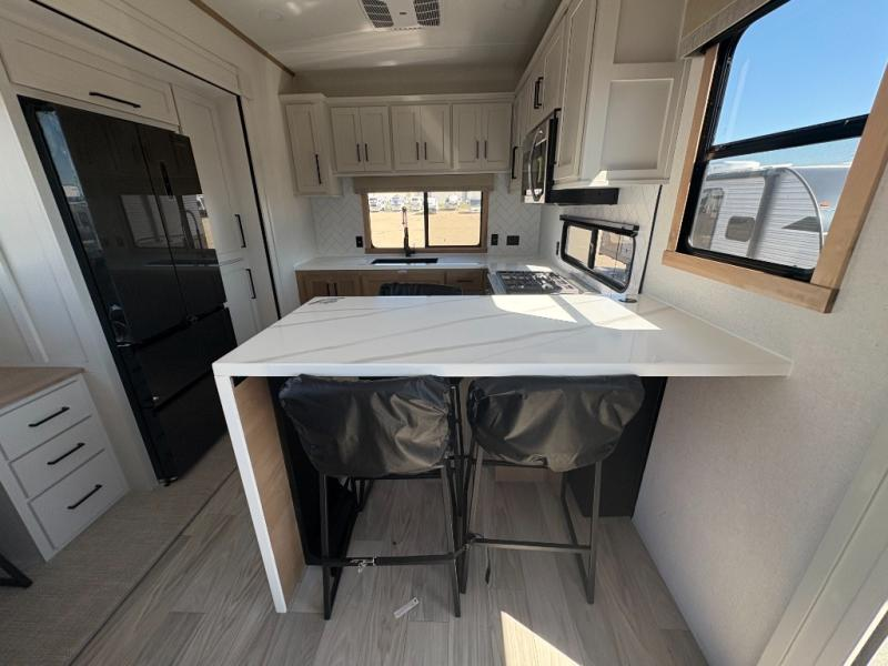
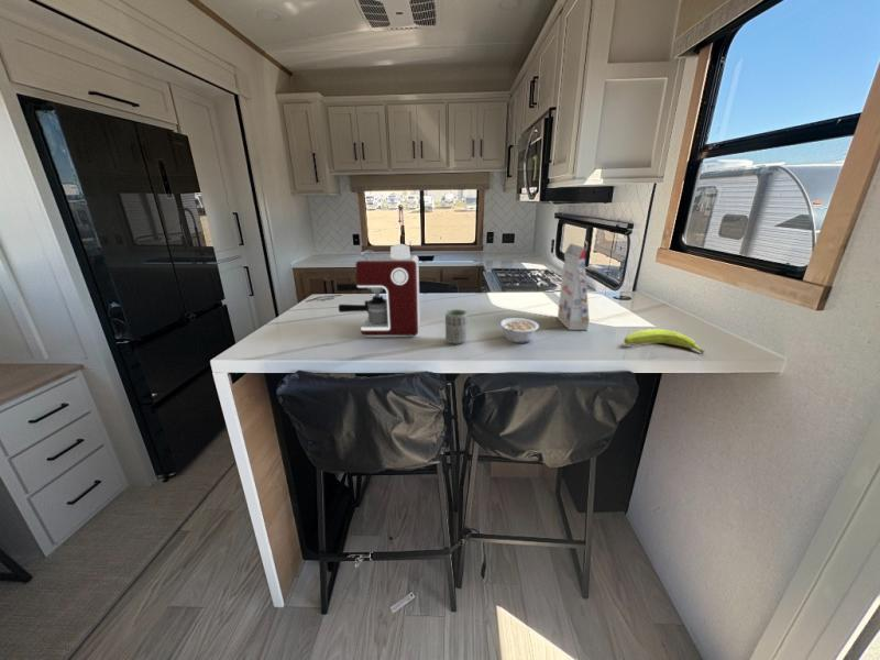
+ coffee maker [336,243,421,337]
+ legume [499,317,540,344]
+ gift box [557,242,591,331]
+ cup [444,308,469,345]
+ fruit [623,328,706,355]
